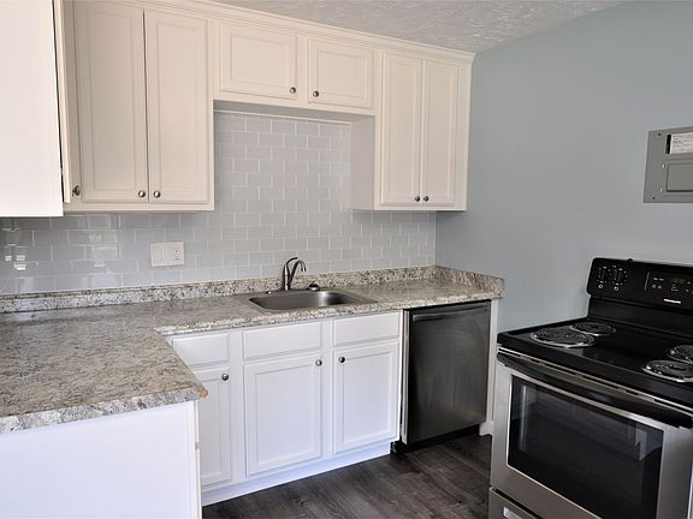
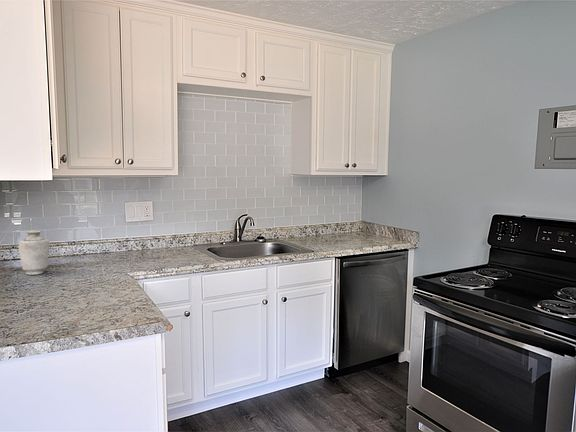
+ vase [18,230,50,276]
